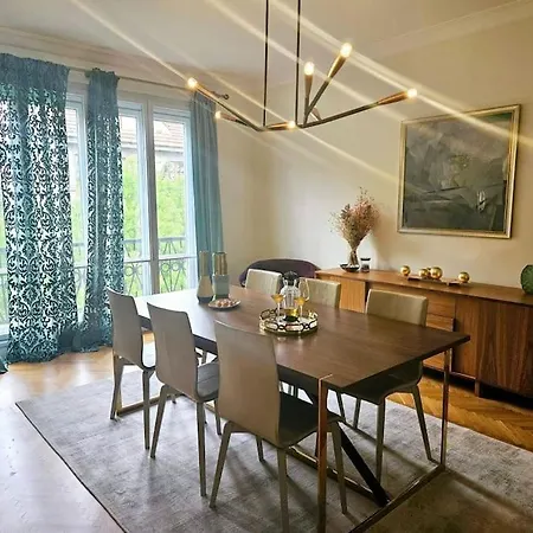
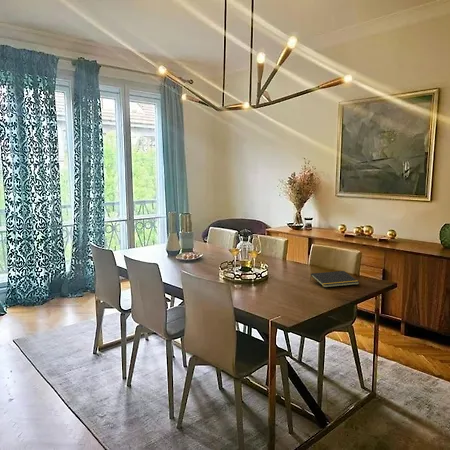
+ notepad [309,270,360,288]
